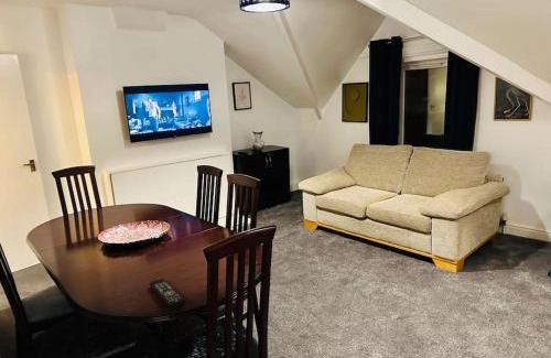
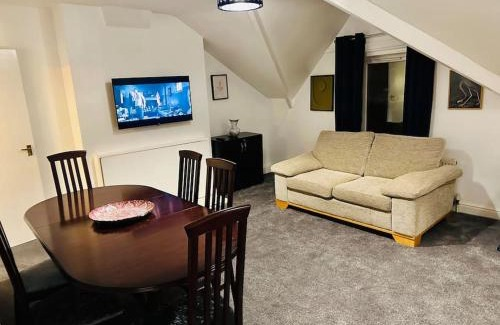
- remote control [149,278,186,310]
